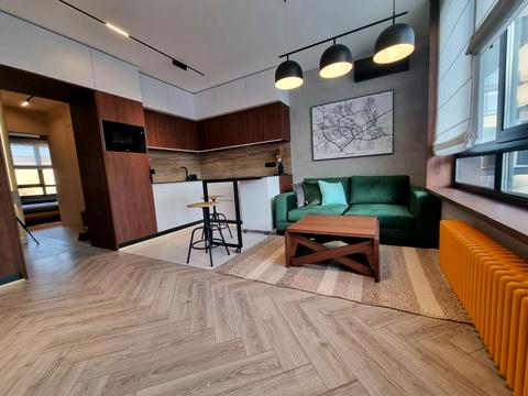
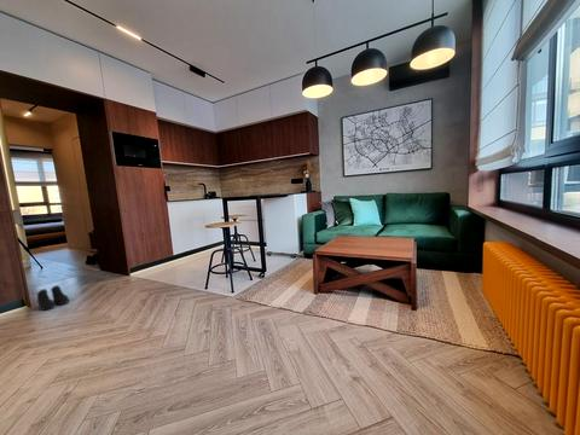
+ boots [36,284,70,312]
